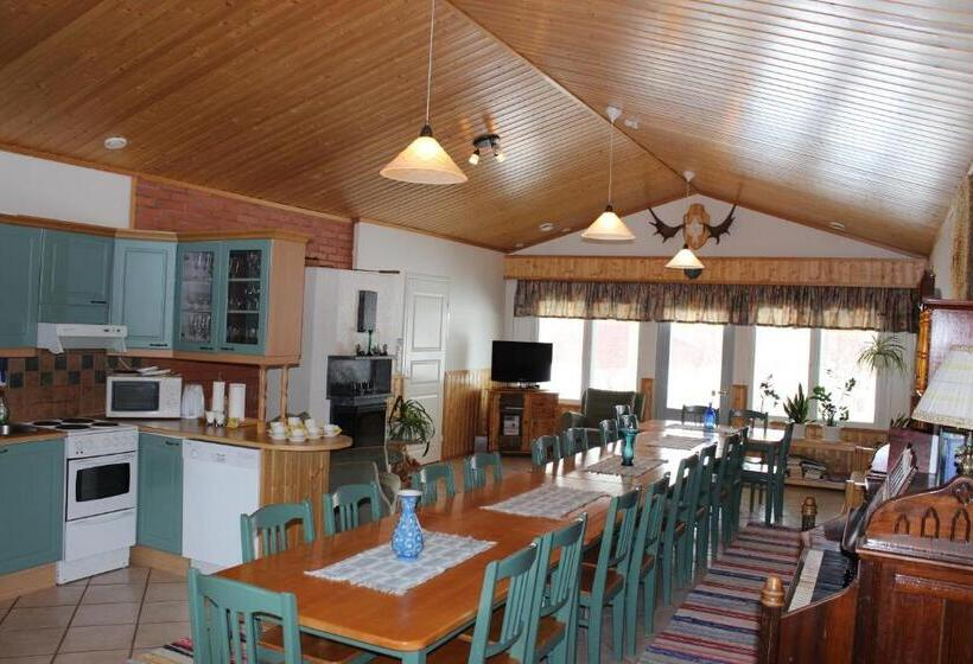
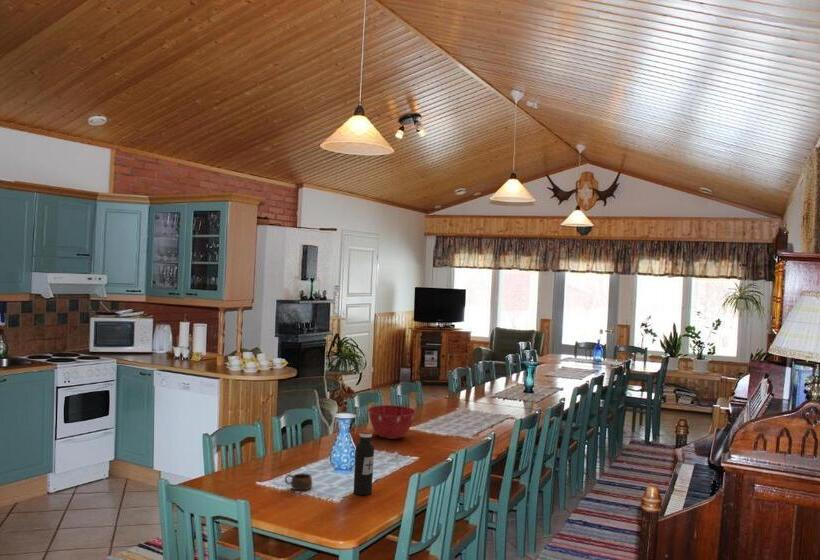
+ cup [284,472,313,491]
+ water bottle [352,429,375,496]
+ mixing bowl [367,404,417,440]
